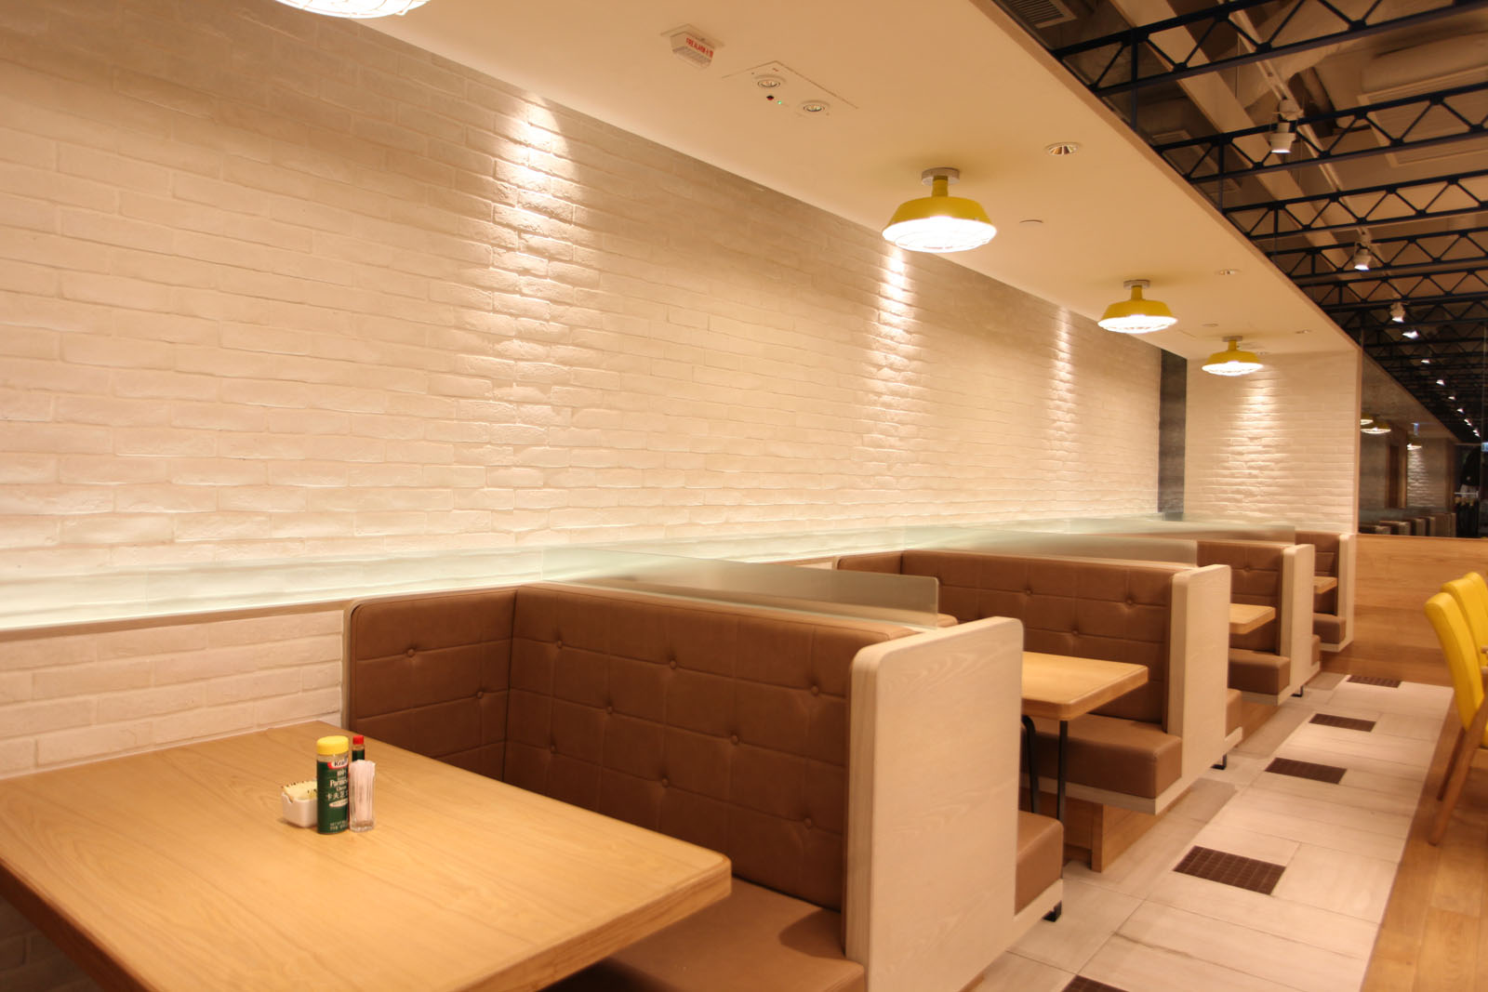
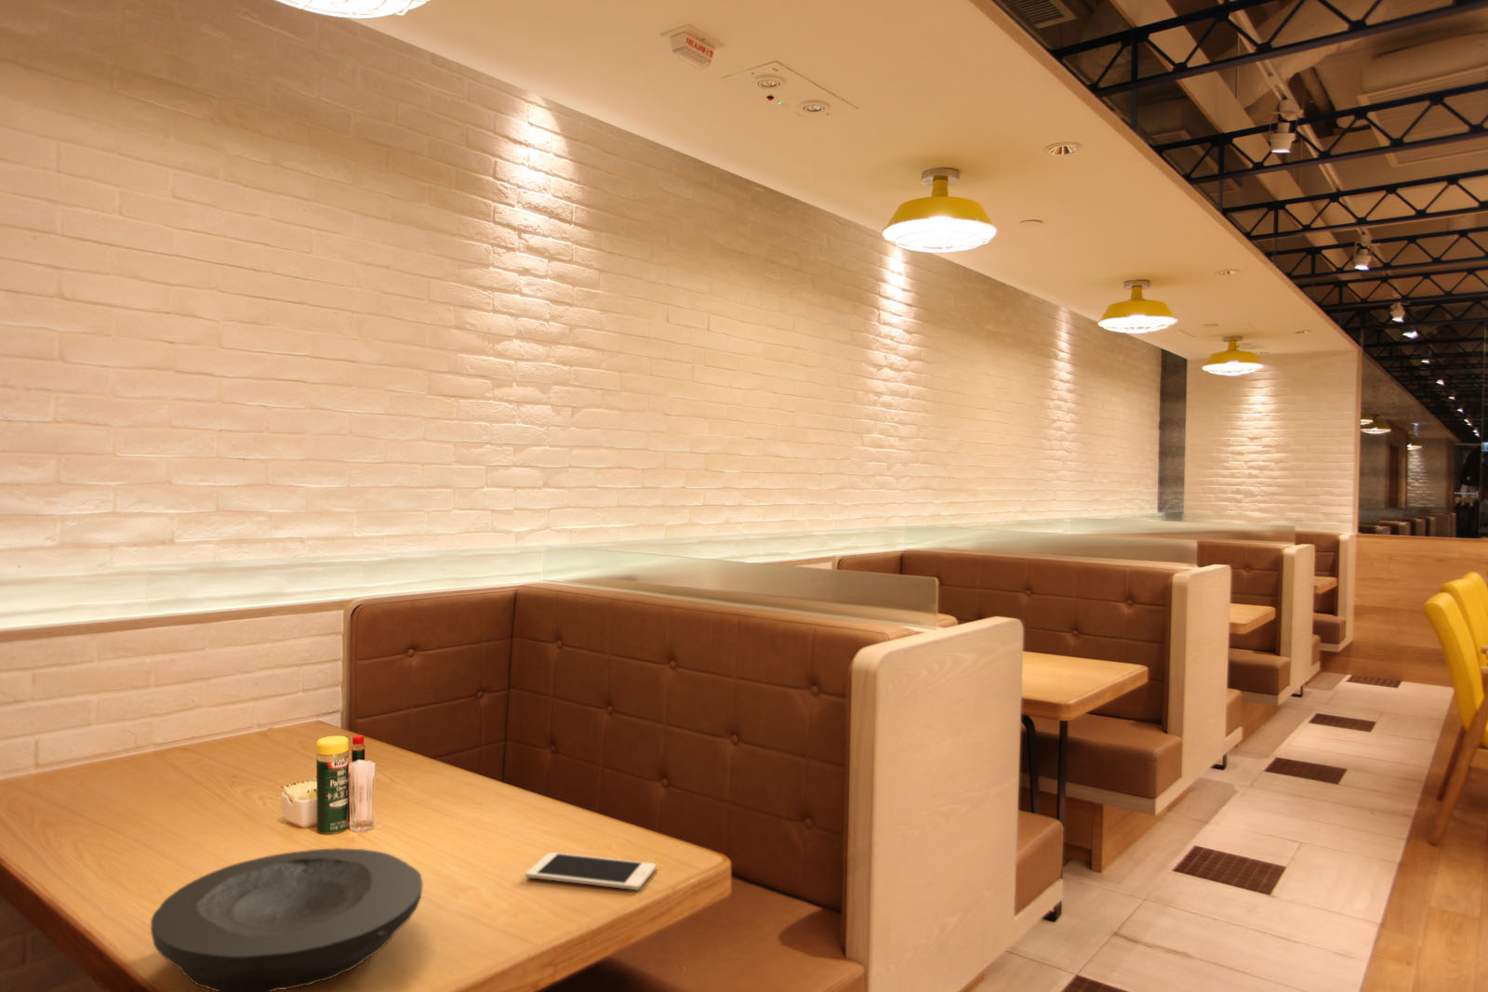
+ plate [149,847,423,992]
+ cell phone [526,851,658,890]
